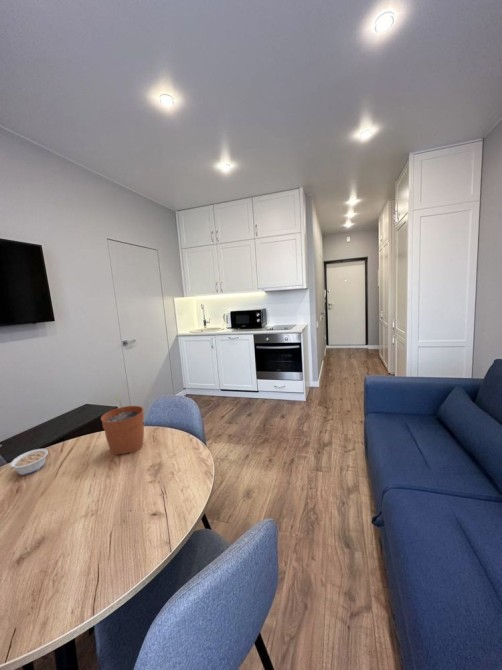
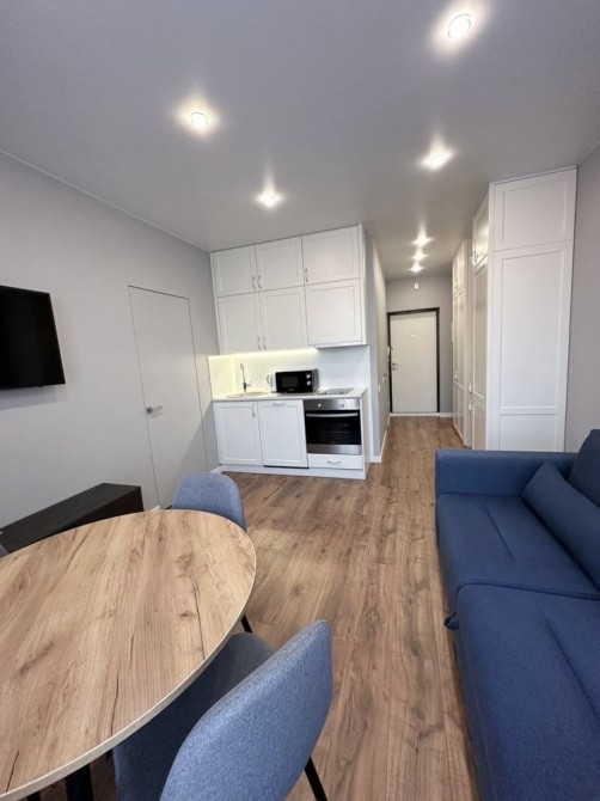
- plant pot [100,397,145,457]
- legume [6,448,49,476]
